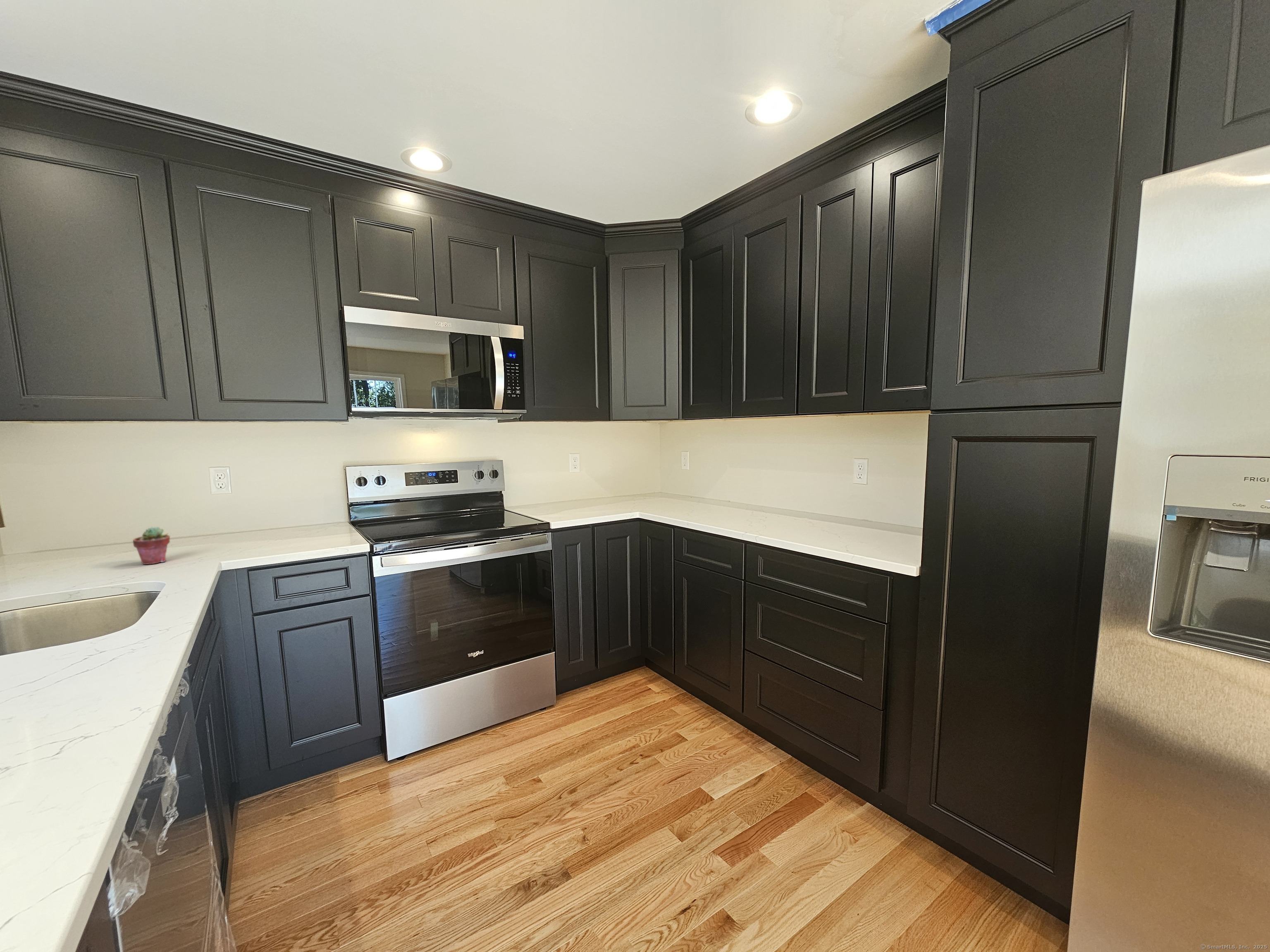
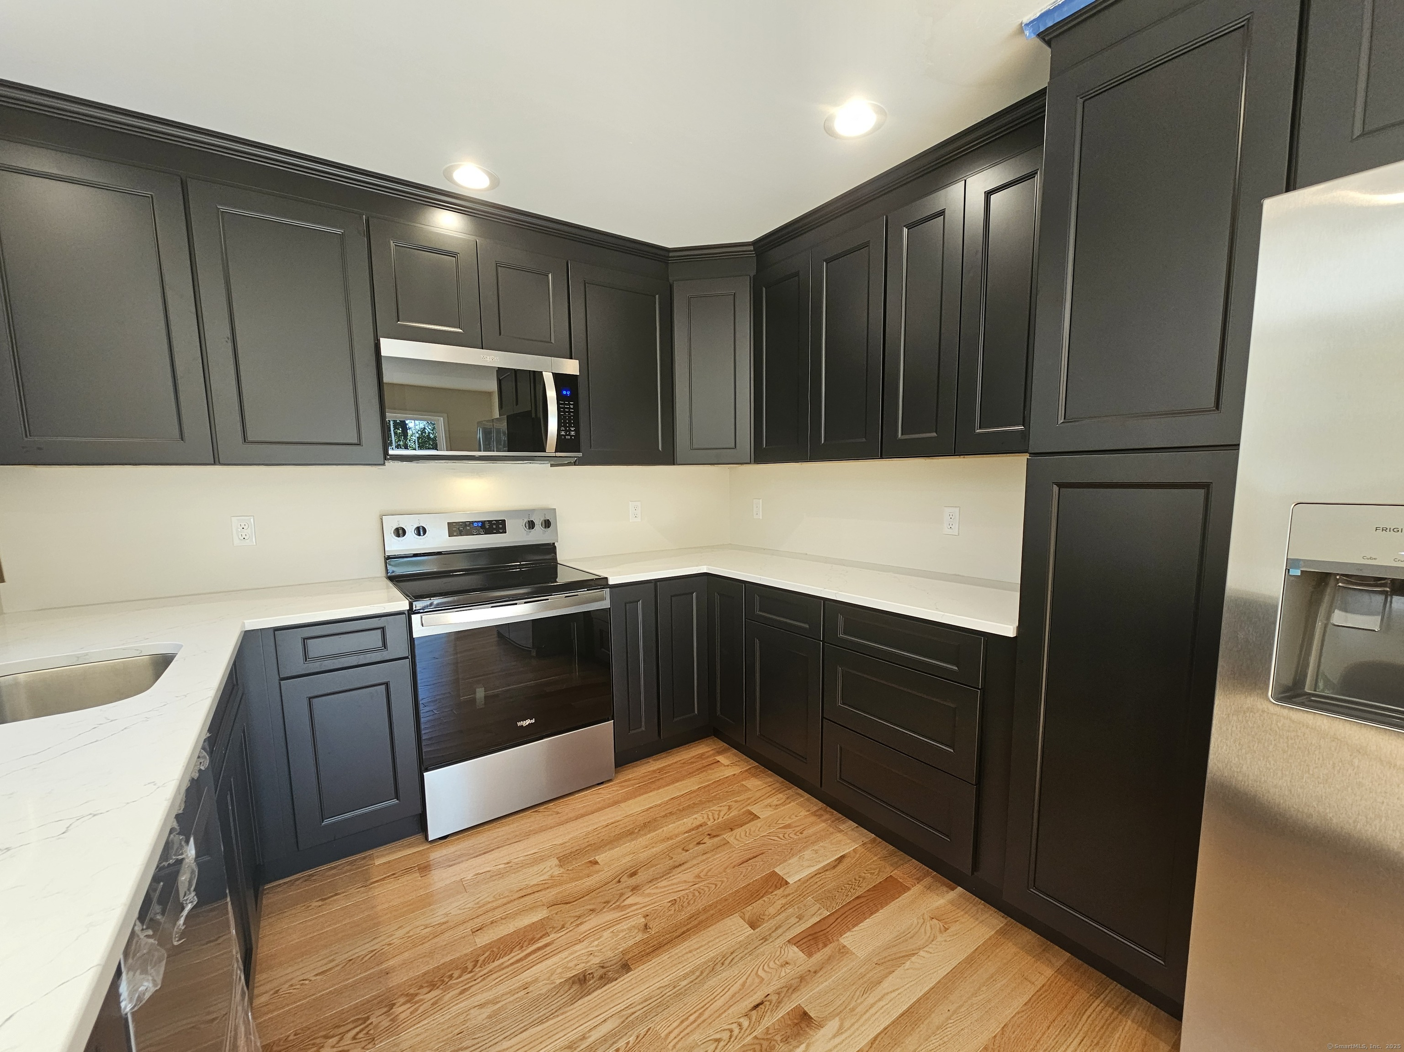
- potted succulent [132,527,170,565]
